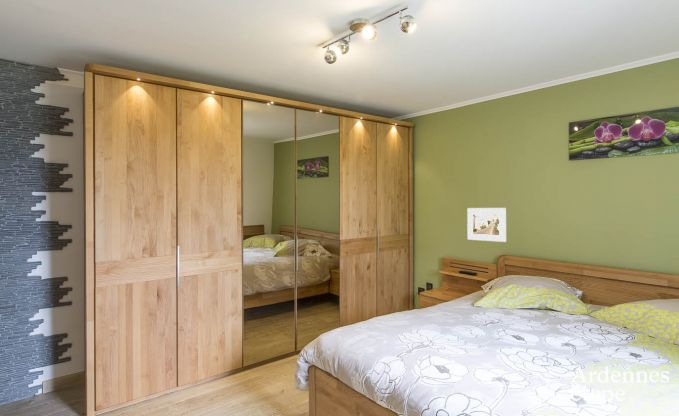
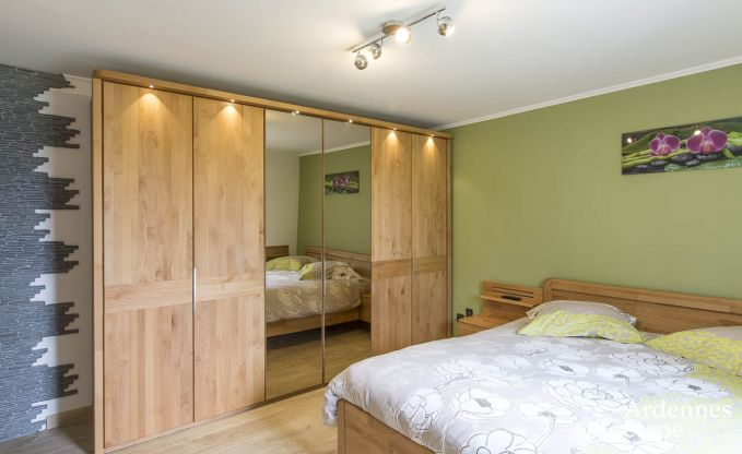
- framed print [466,207,507,243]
